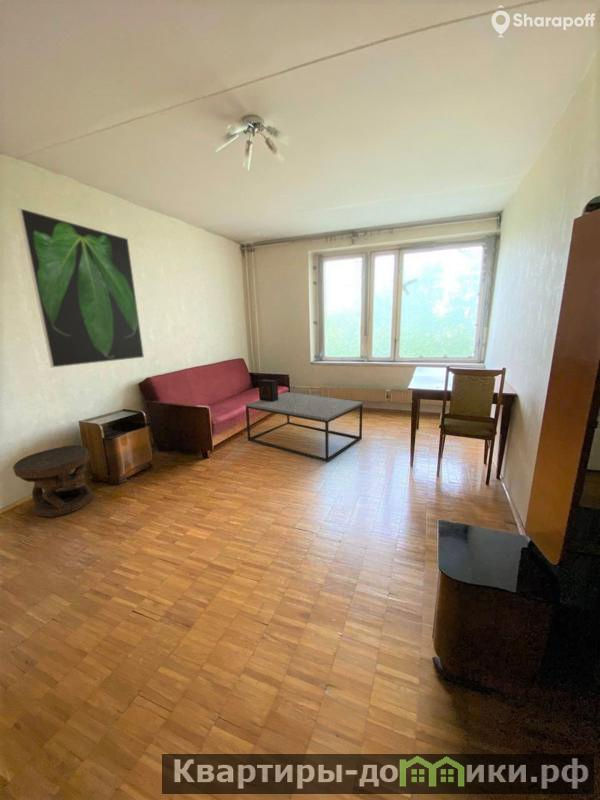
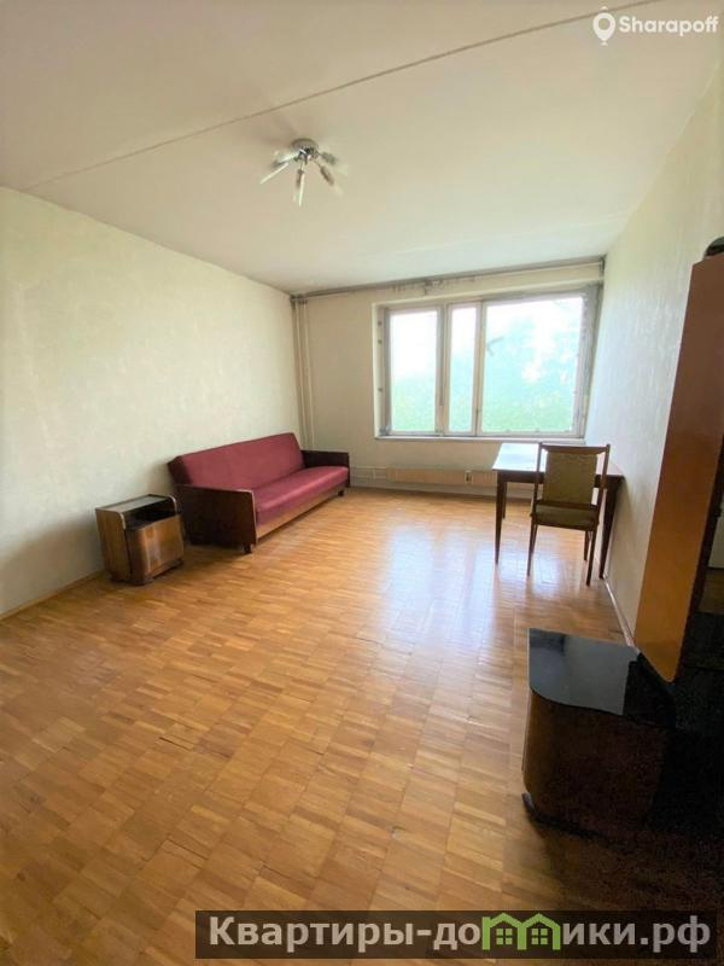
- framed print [17,207,145,368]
- coffee table [245,391,364,463]
- decorative box [258,378,279,402]
- side table [12,444,94,518]
